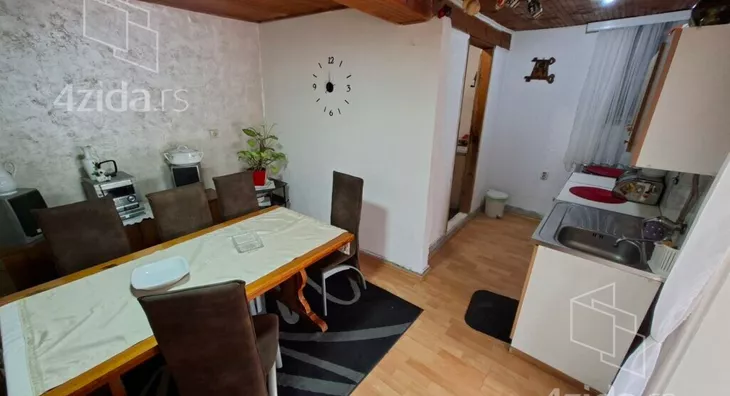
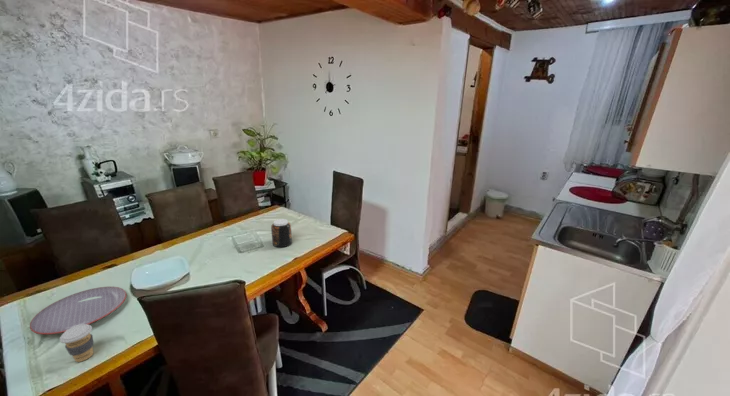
+ jar [270,218,293,248]
+ coffee cup [59,324,95,363]
+ plate [29,286,128,335]
